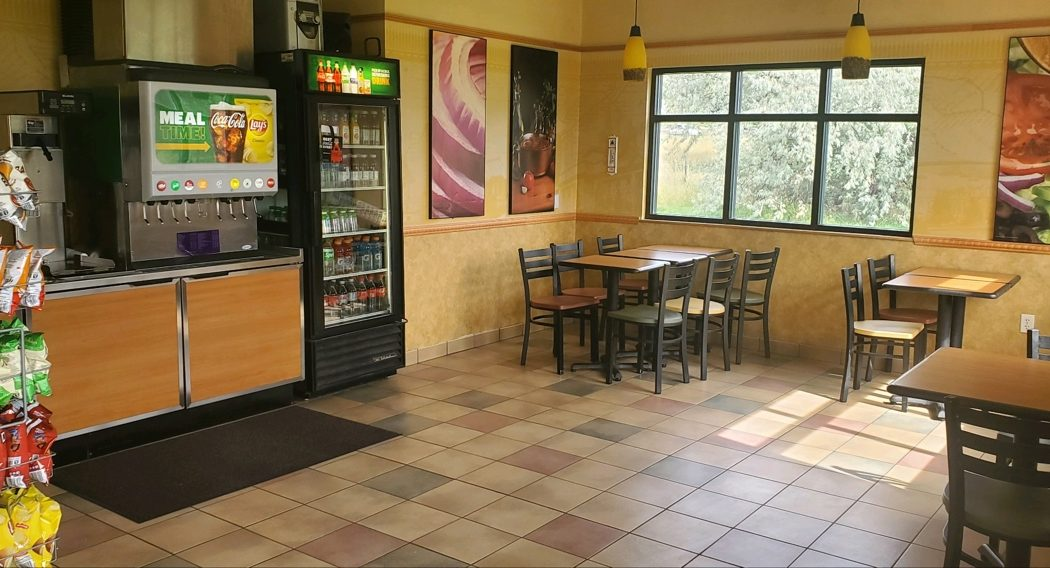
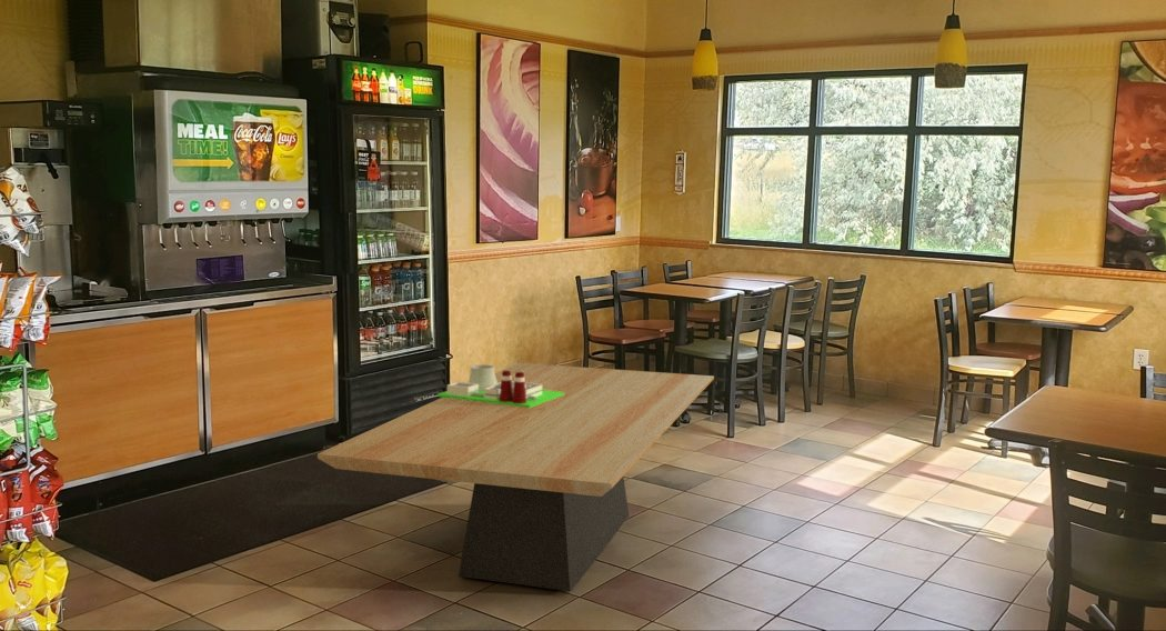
+ architectural model [436,363,564,408]
+ dining table [316,362,715,592]
